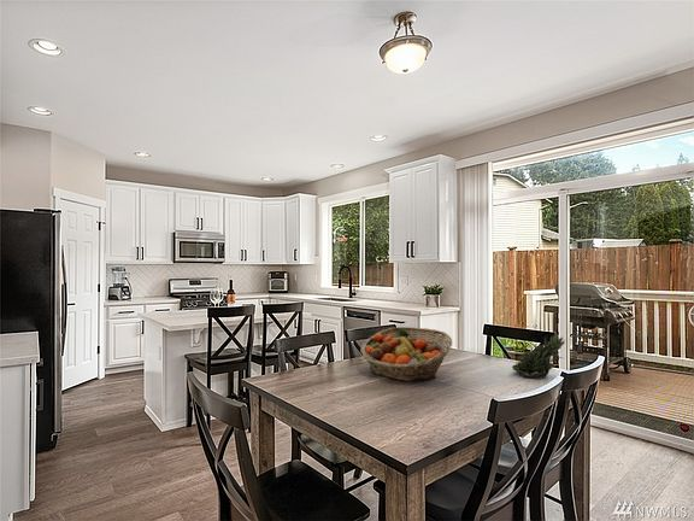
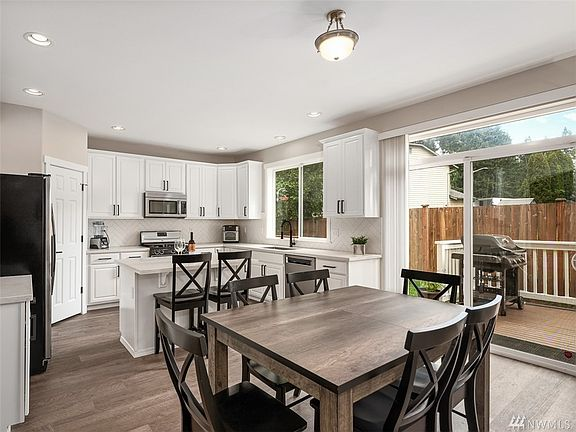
- succulent plant [511,333,566,379]
- fruit basket [359,326,453,382]
